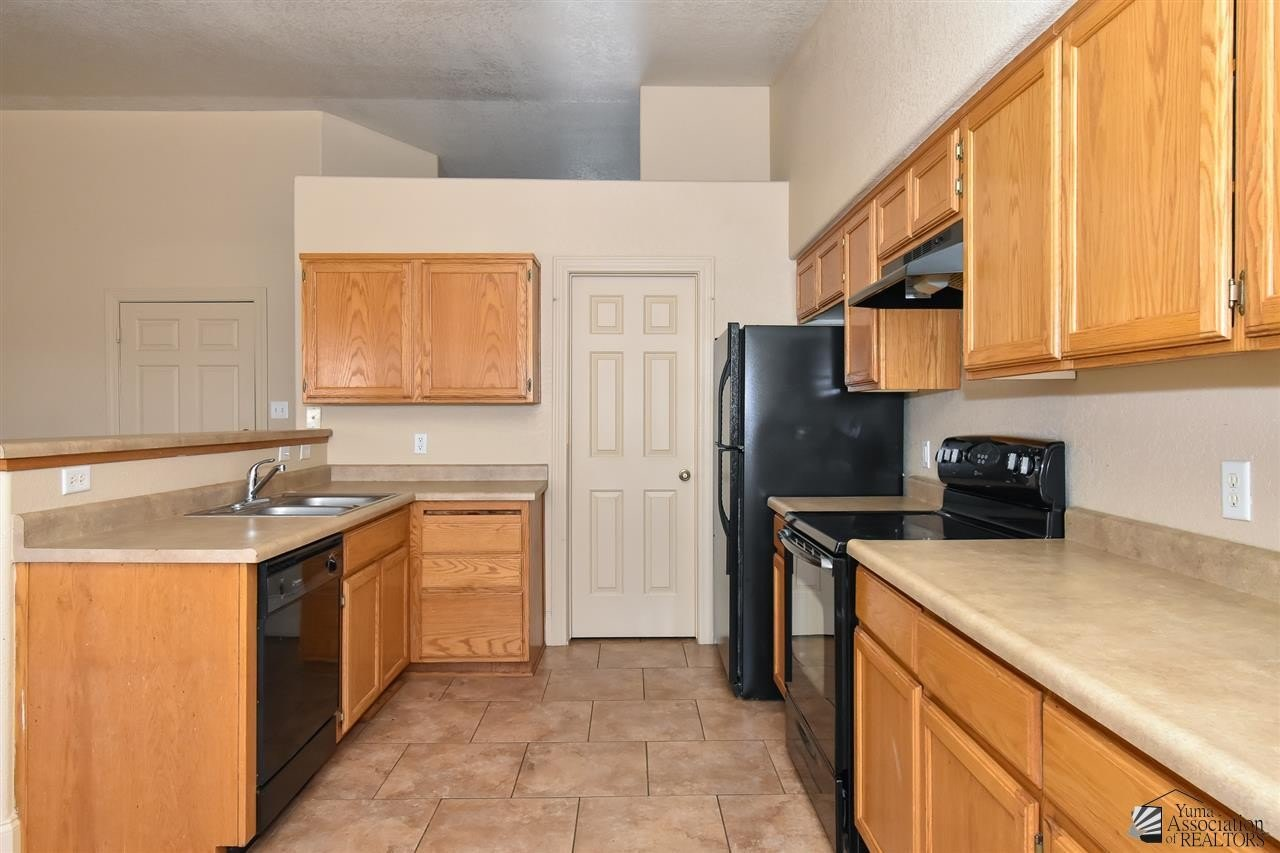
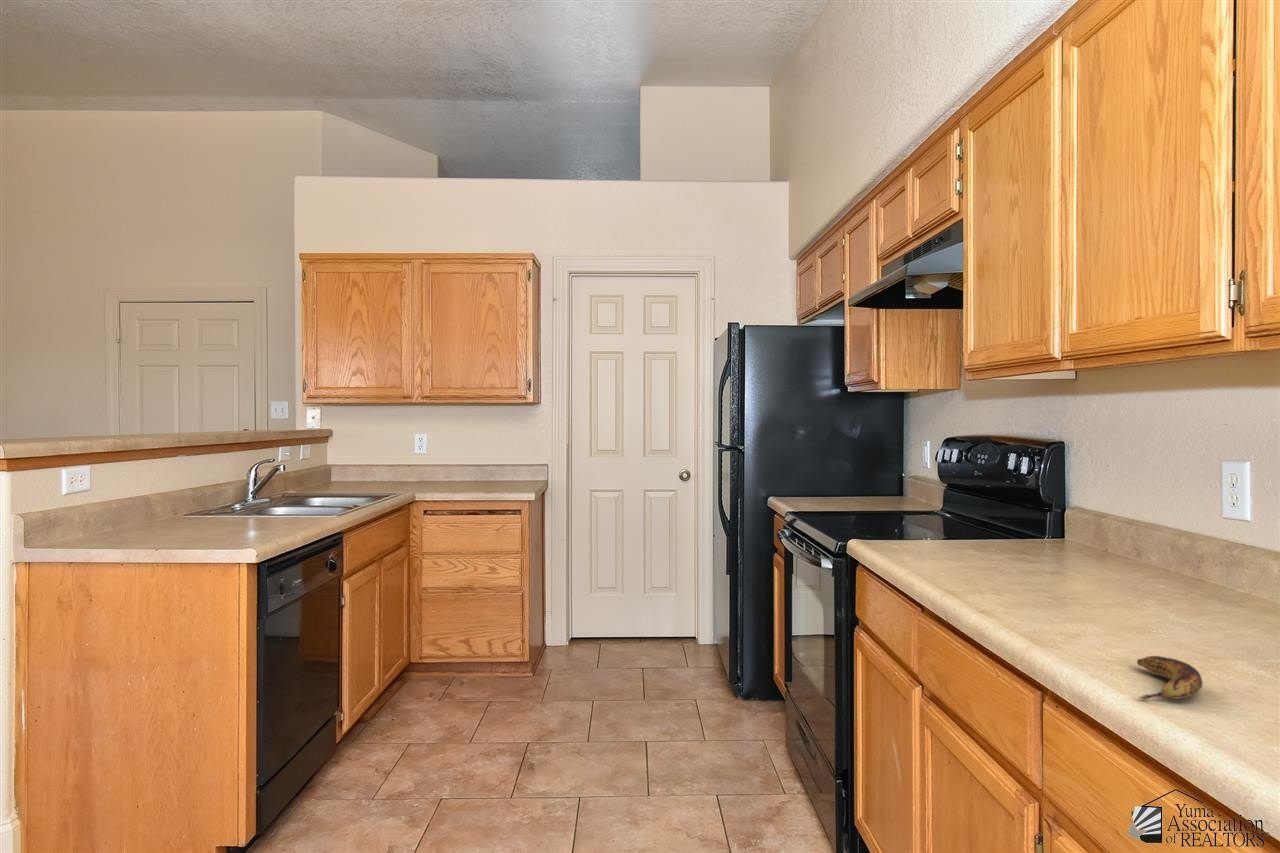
+ banana [1136,655,1203,701]
